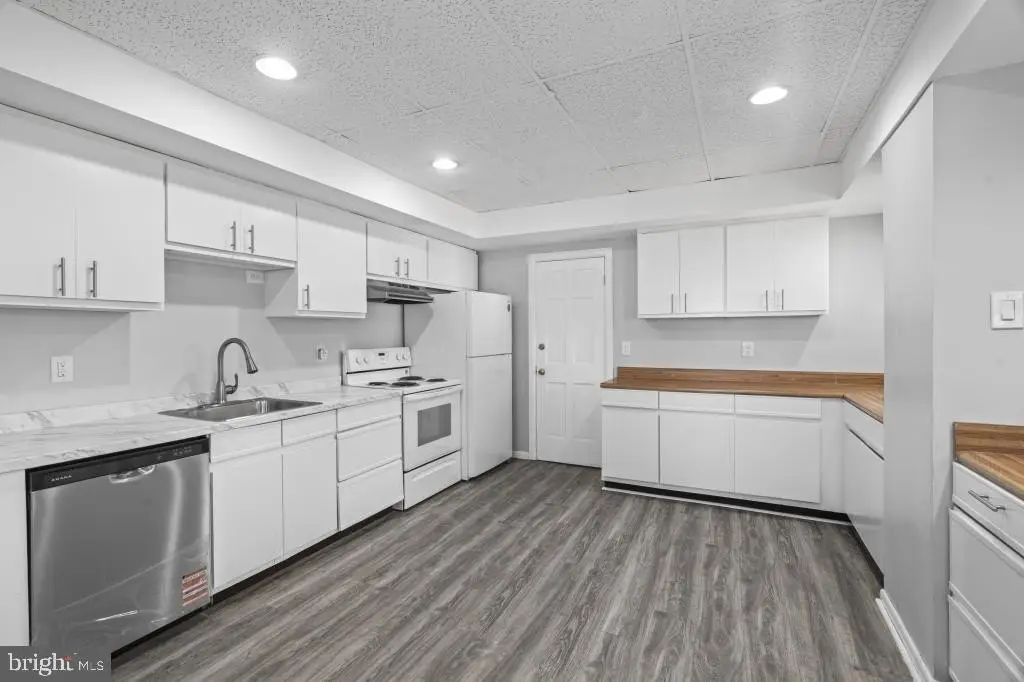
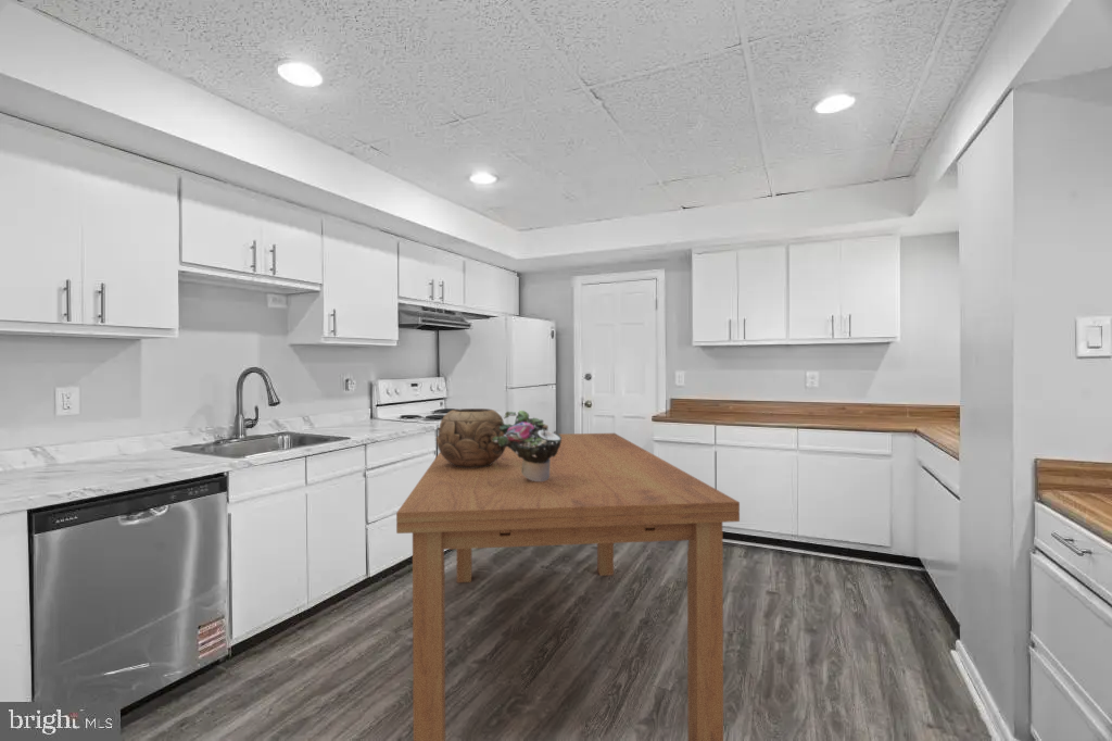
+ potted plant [492,410,561,481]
+ decorative bowl [435,407,506,468]
+ dining table [395,432,741,741]
